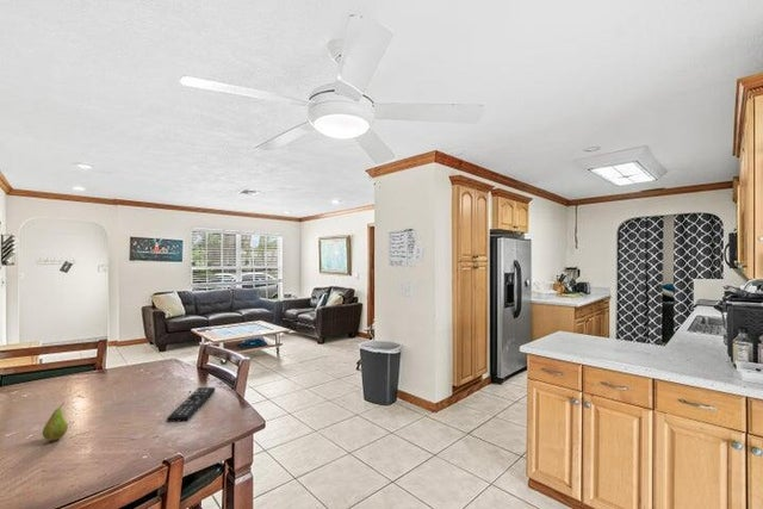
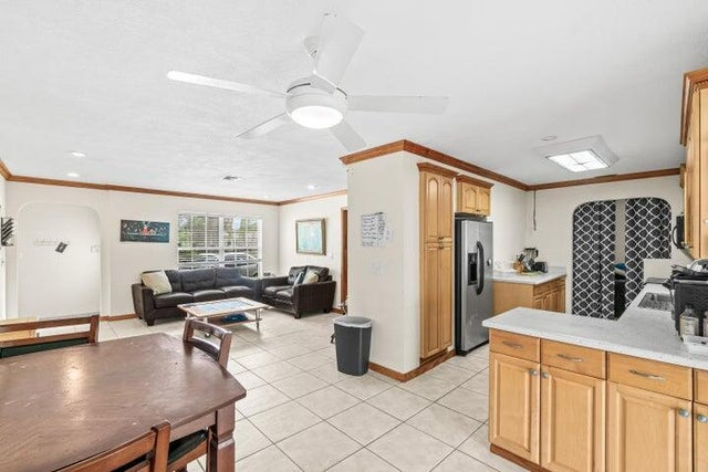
- remote control [166,386,216,423]
- fruit [42,402,69,442]
